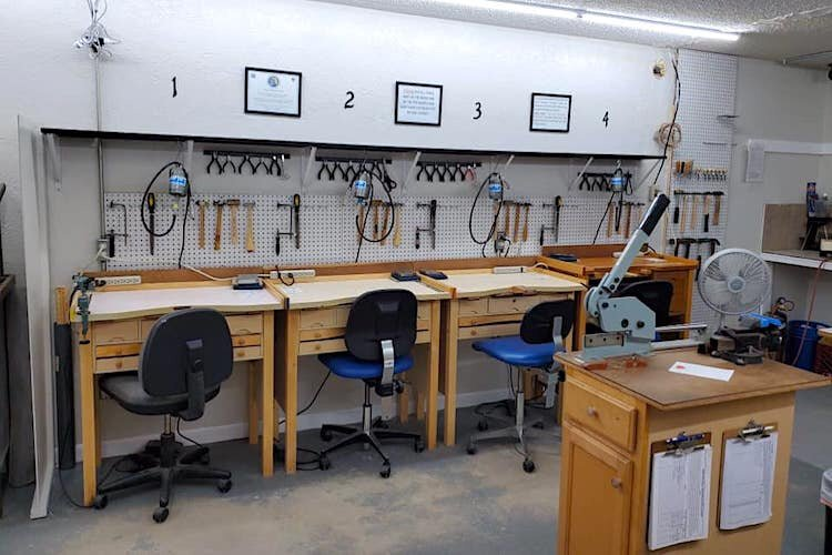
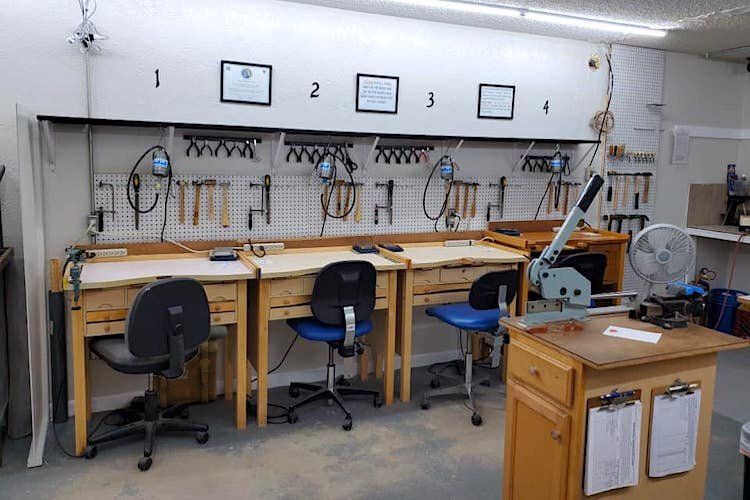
+ backpack [153,325,228,409]
